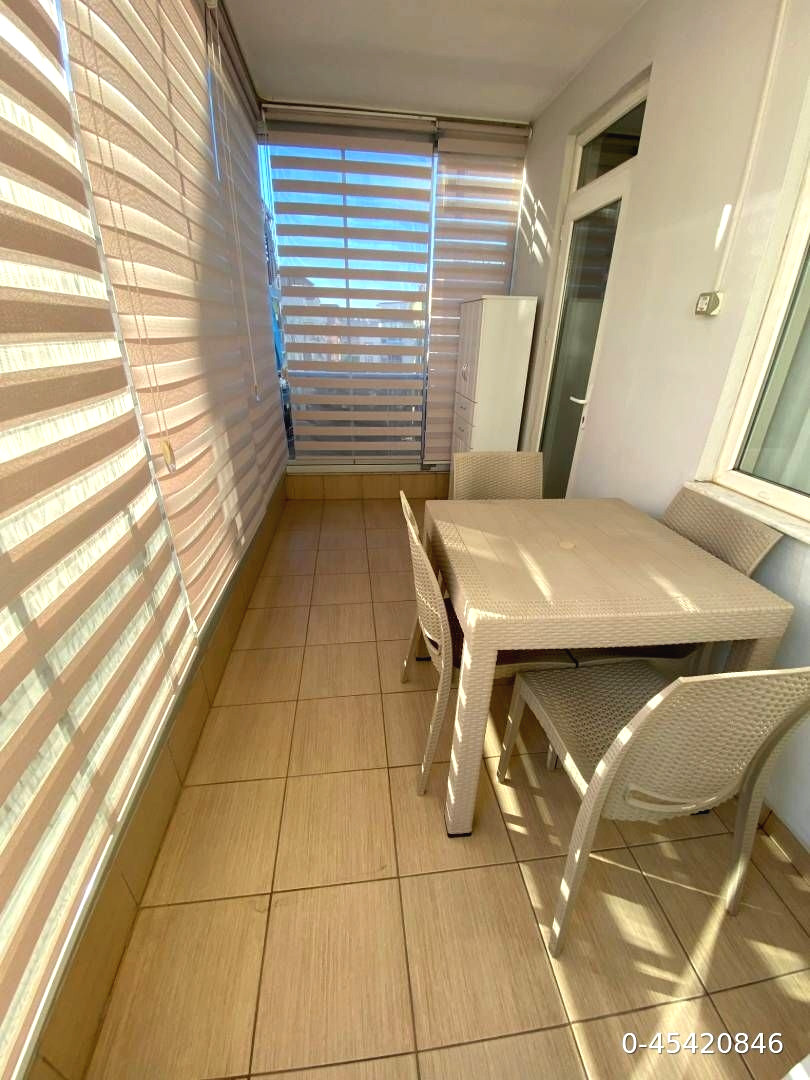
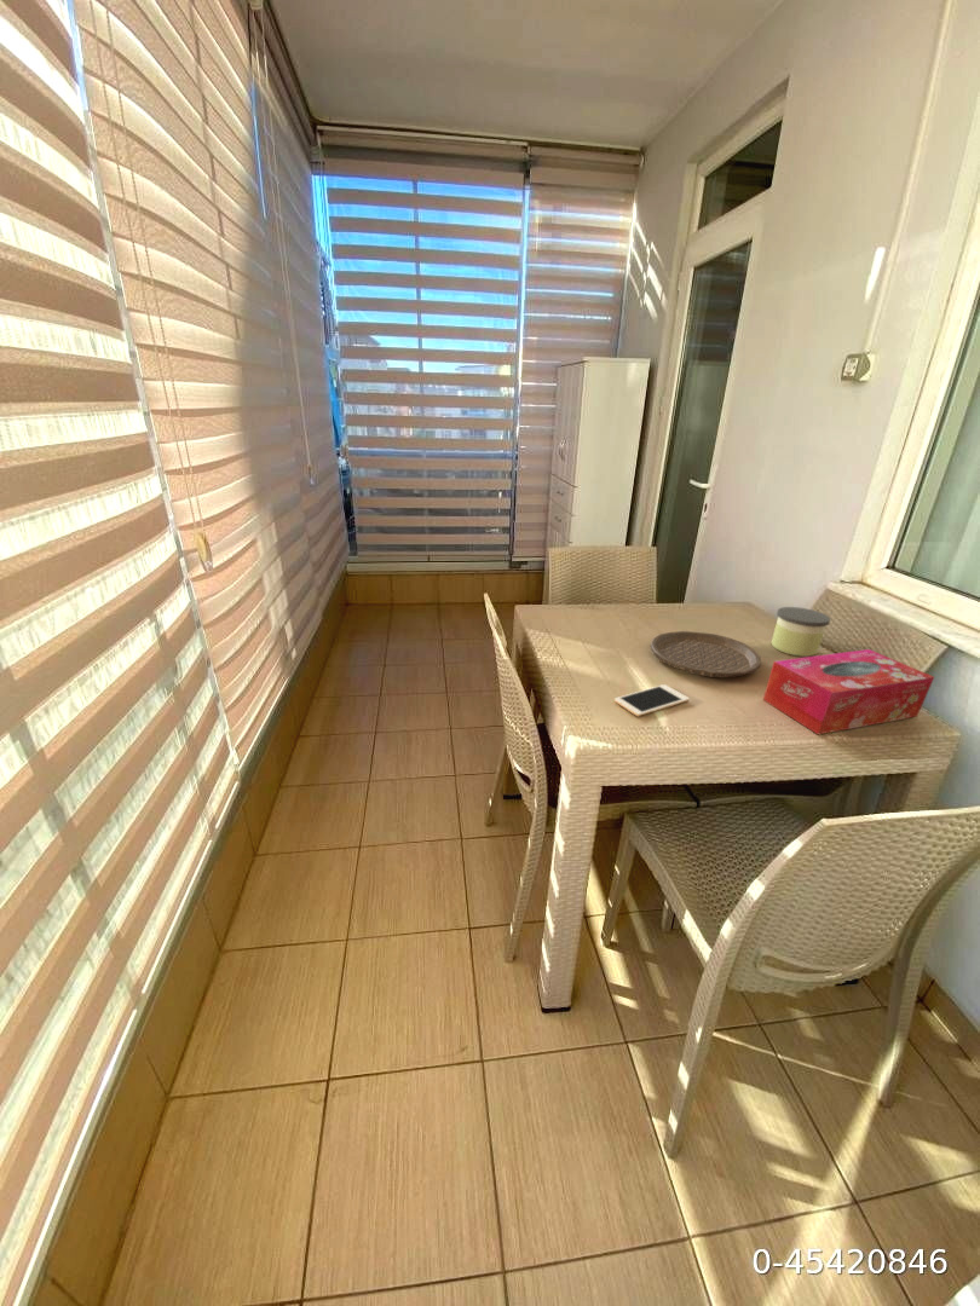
+ candle [771,606,831,658]
+ tissue box [762,648,935,735]
+ plate [650,630,762,678]
+ cell phone [613,683,691,717]
